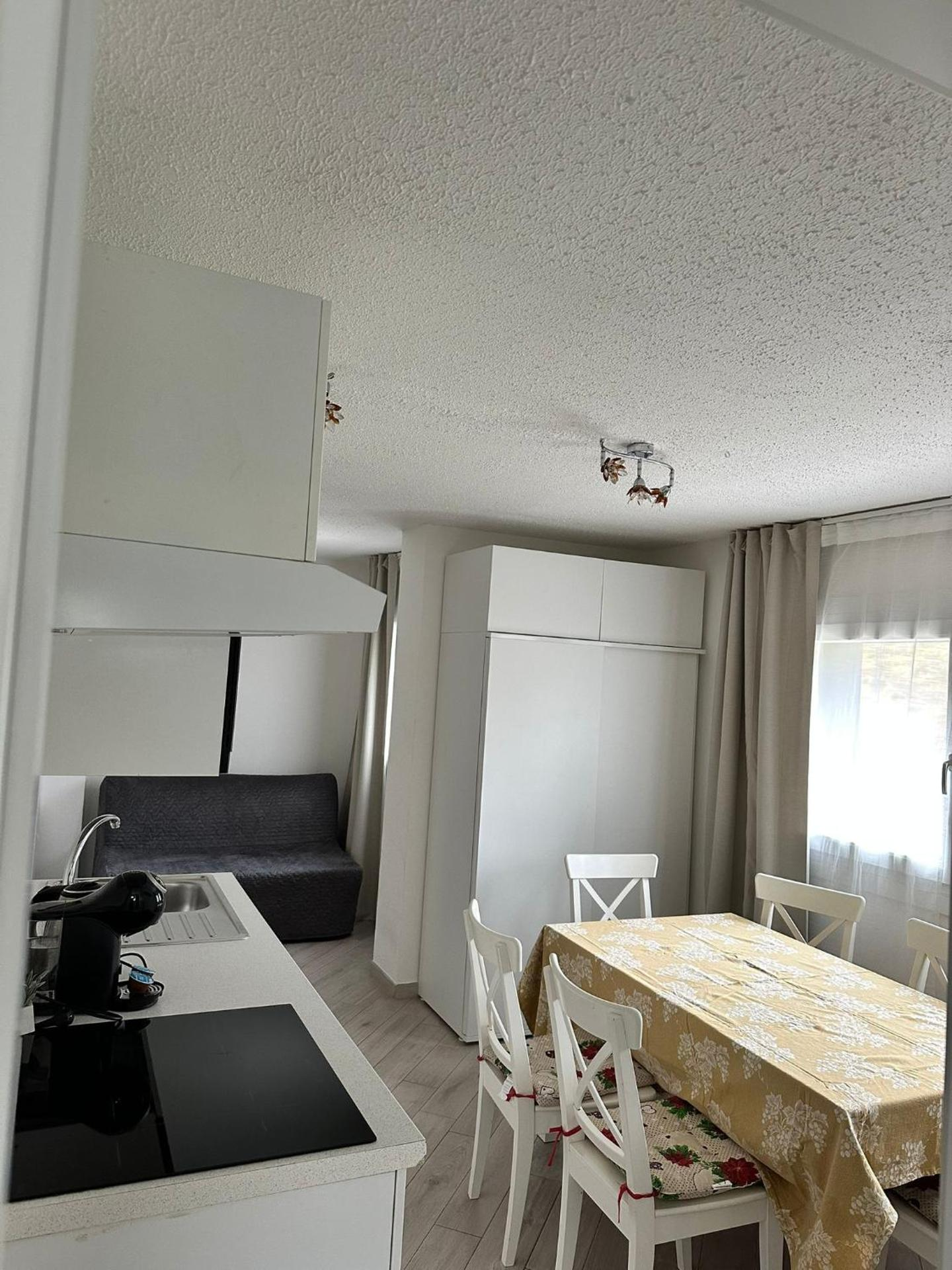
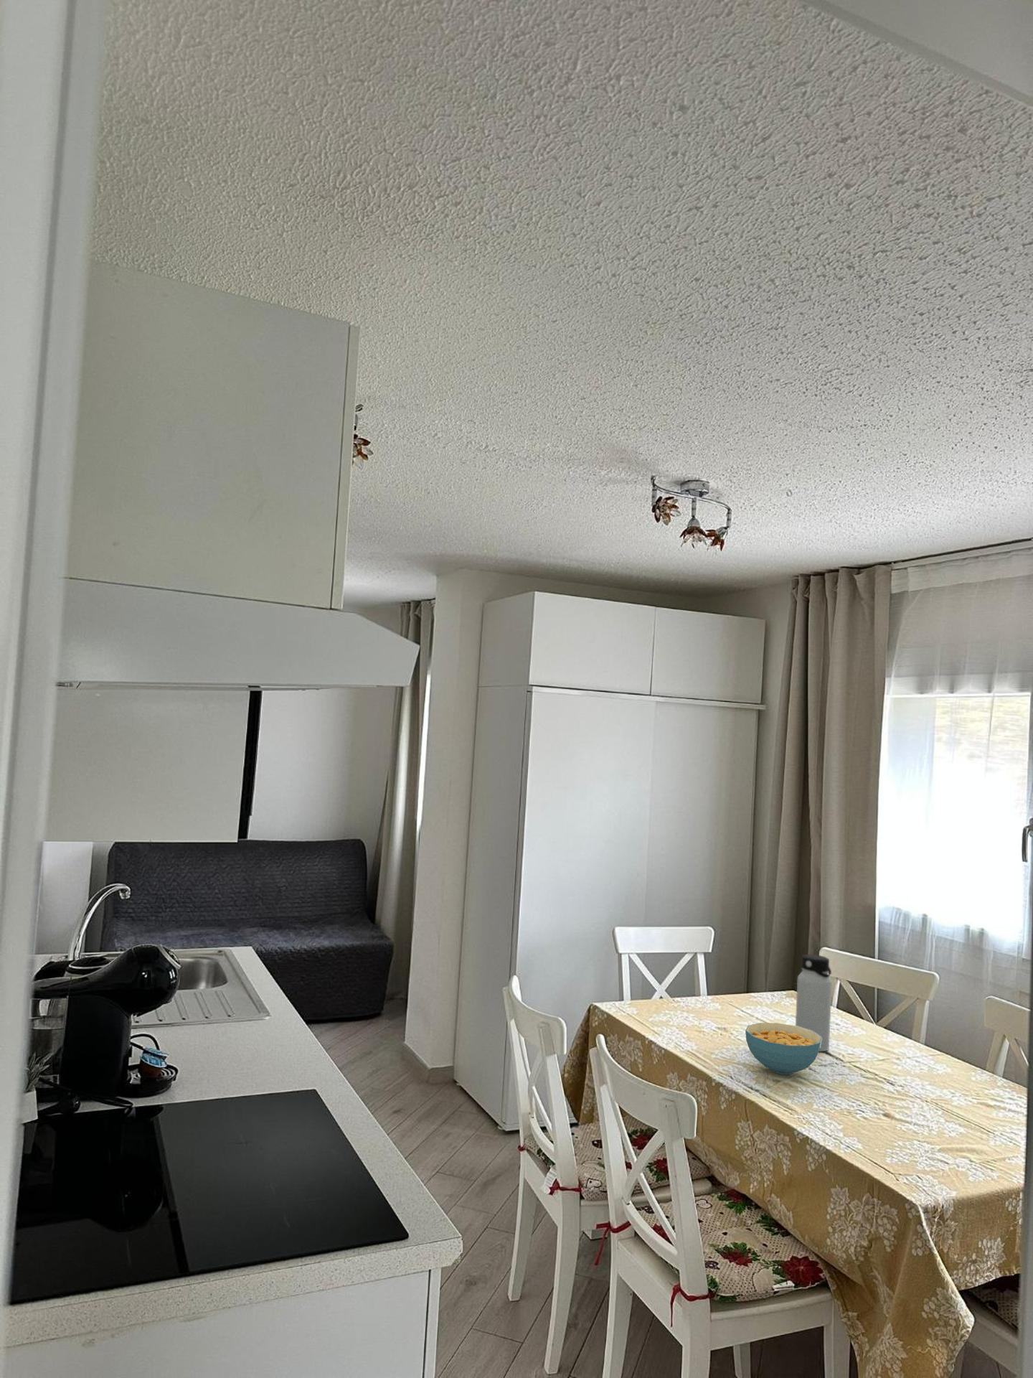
+ cereal bowl [744,1022,821,1075]
+ water bottle [795,954,833,1052]
